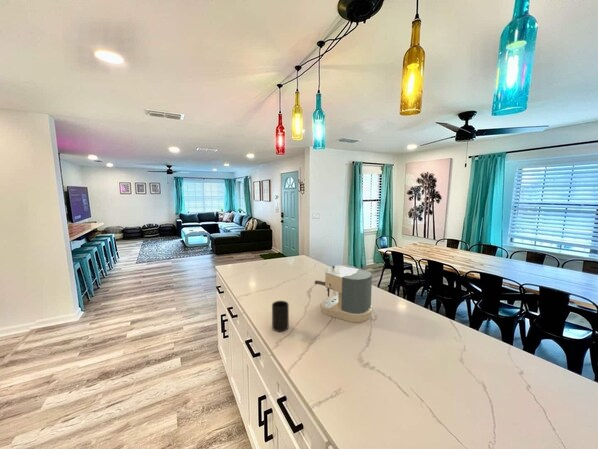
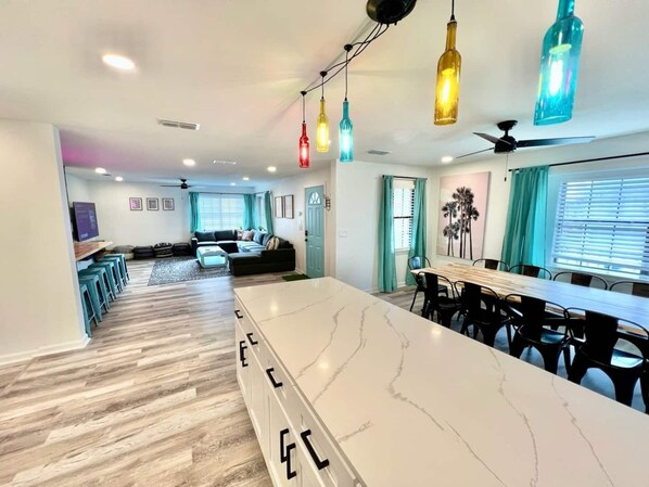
- cup [271,300,290,333]
- coffee maker [314,264,373,323]
